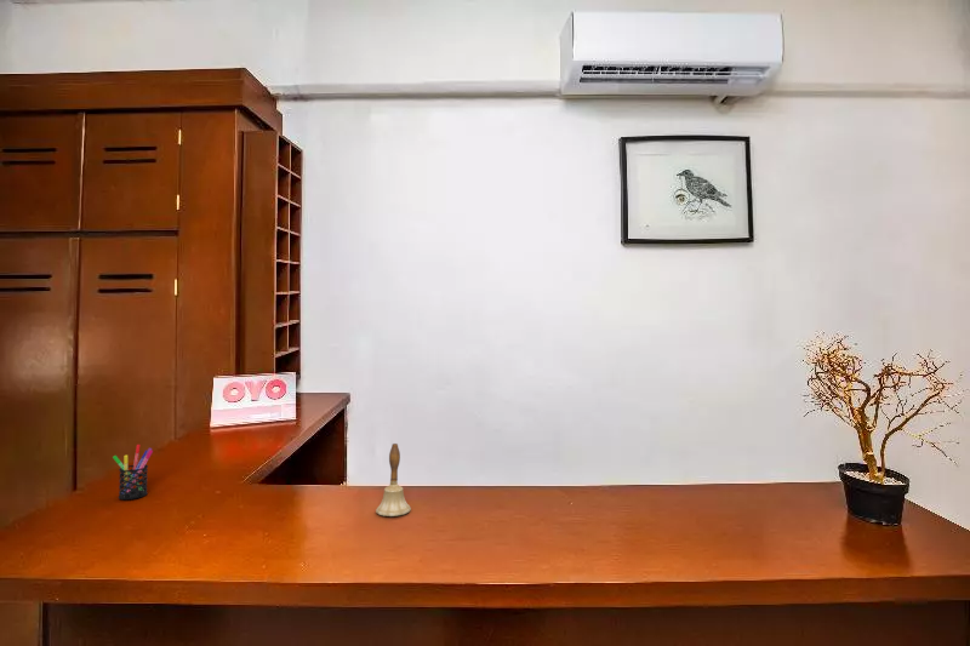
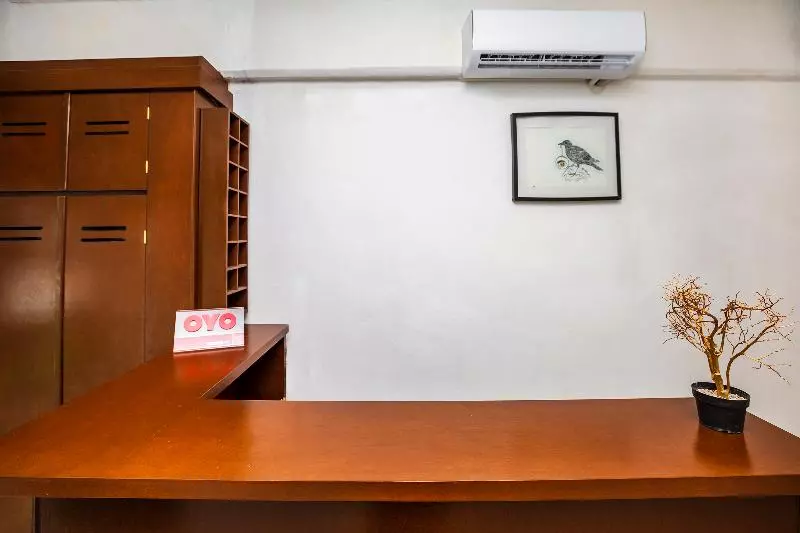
- hand bell [375,442,412,518]
- pen holder [112,444,154,501]
